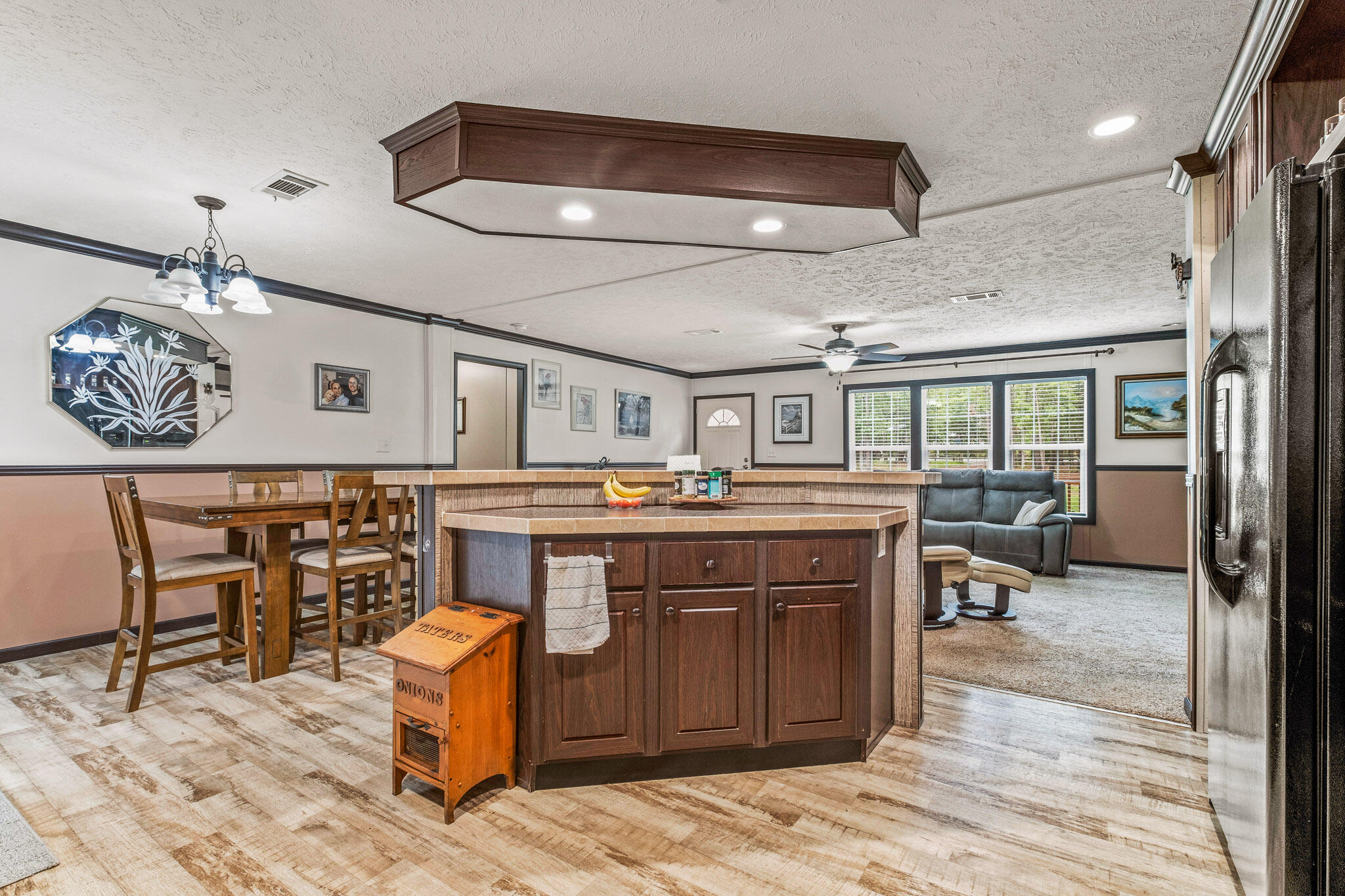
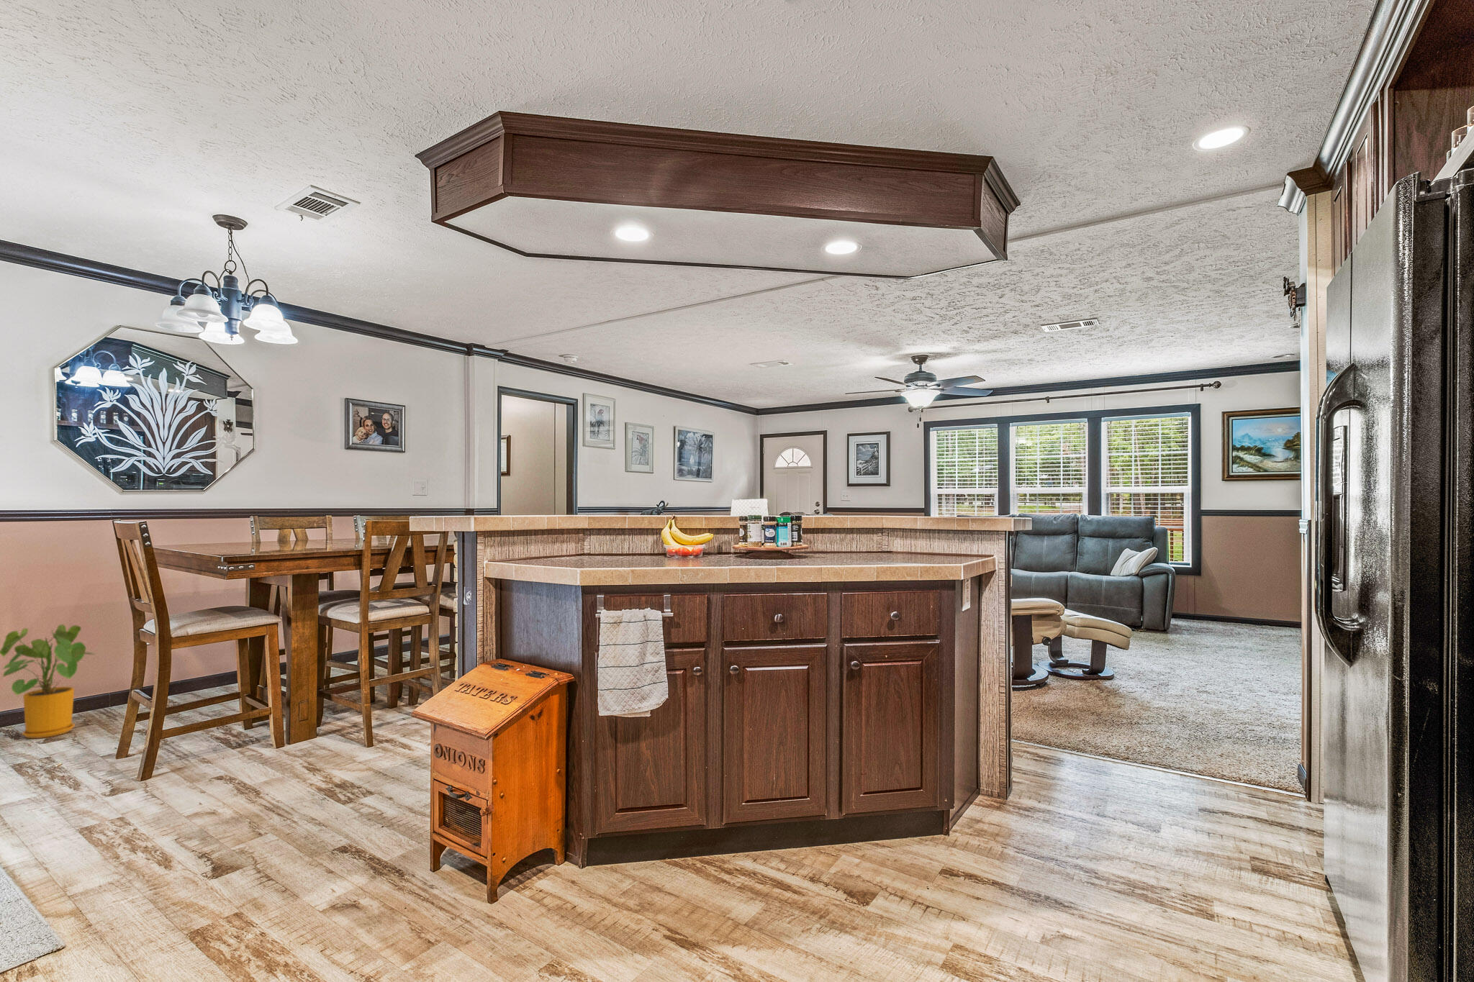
+ house plant [0,624,98,739]
